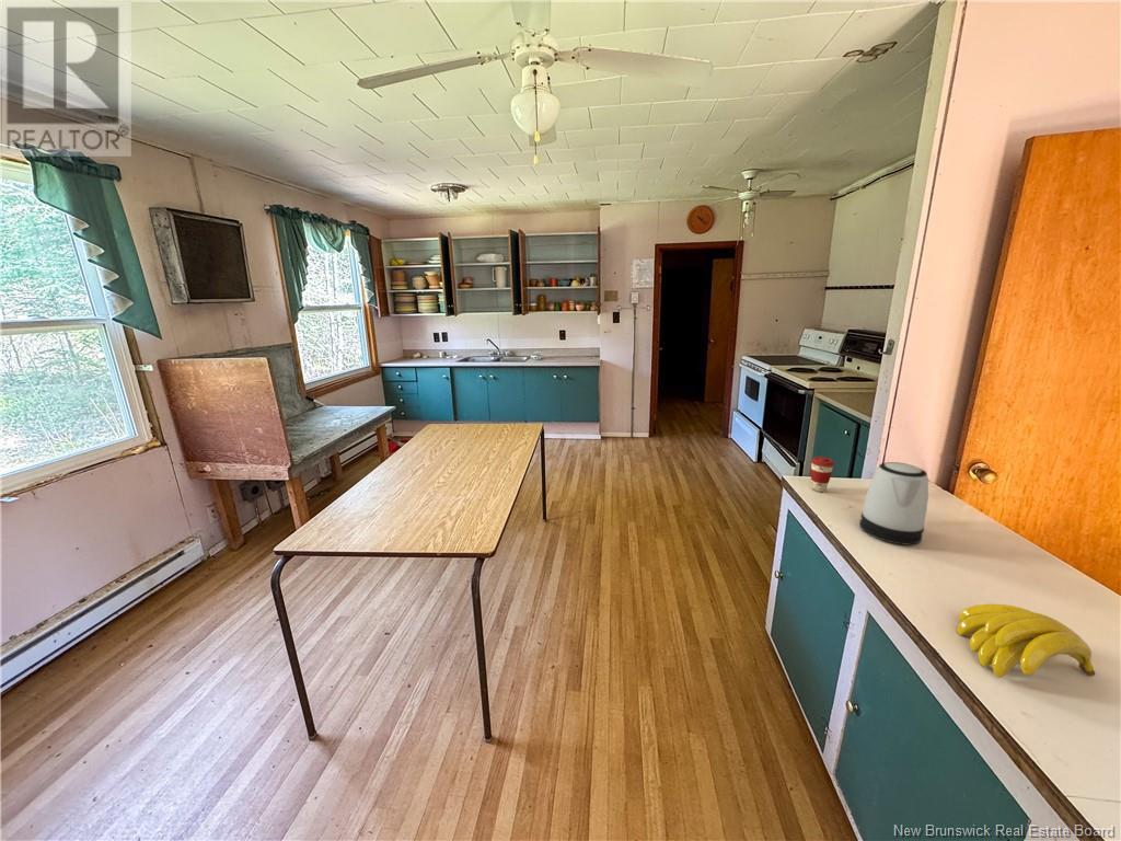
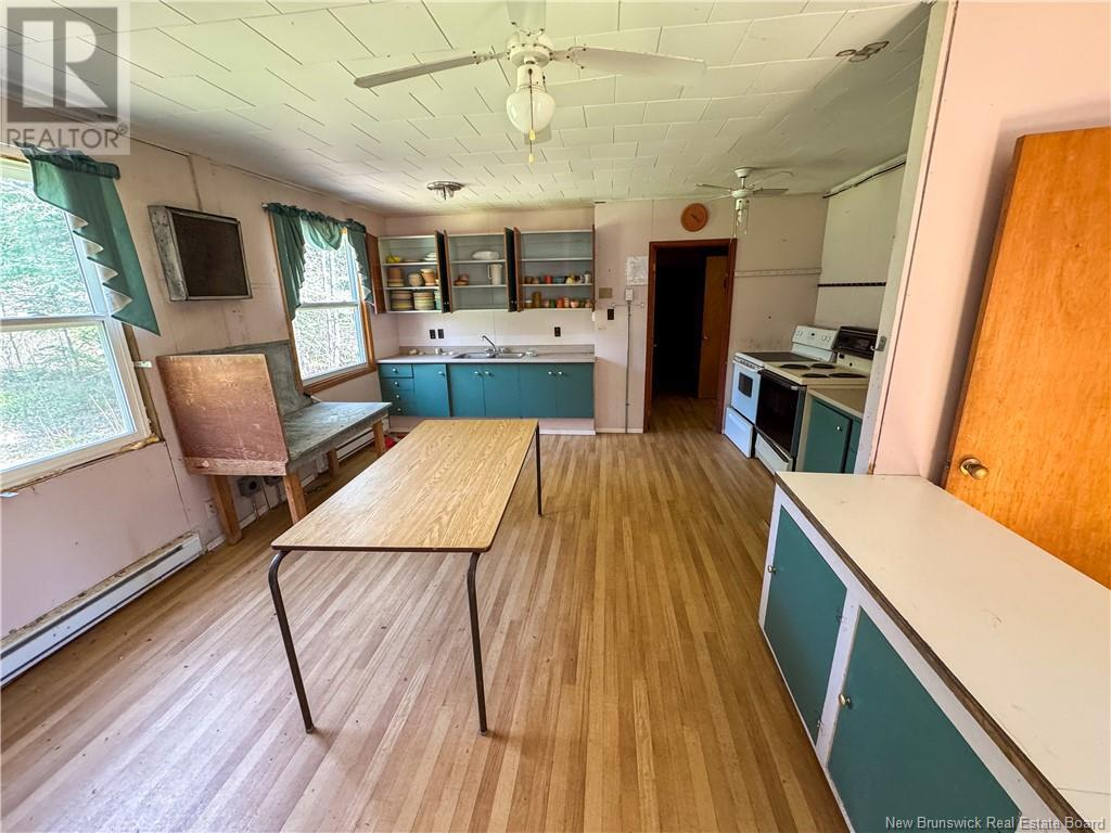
- coffee cup [810,456,835,493]
- kettle [858,461,929,545]
- banana [956,603,1097,679]
